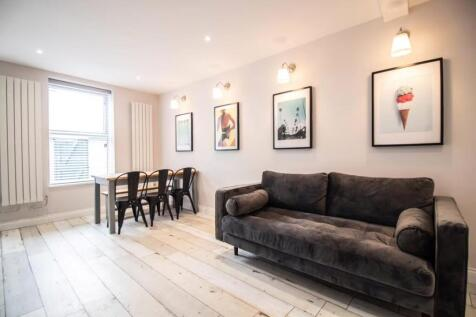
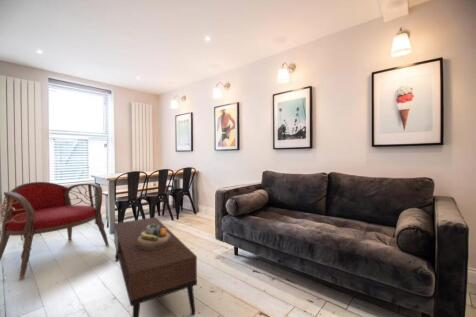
+ decorative bowl [137,223,171,250]
+ armchair [0,181,110,281]
+ coffee table [113,216,198,317]
